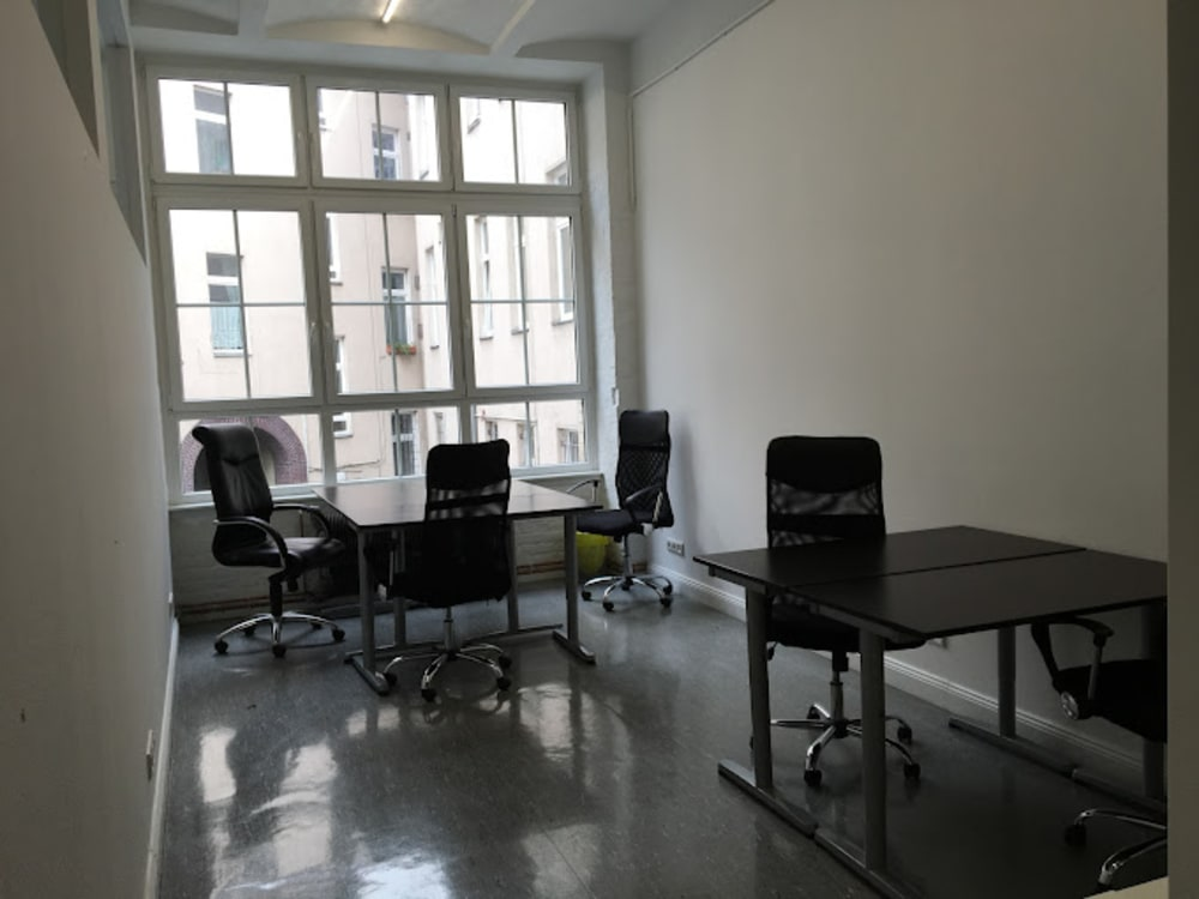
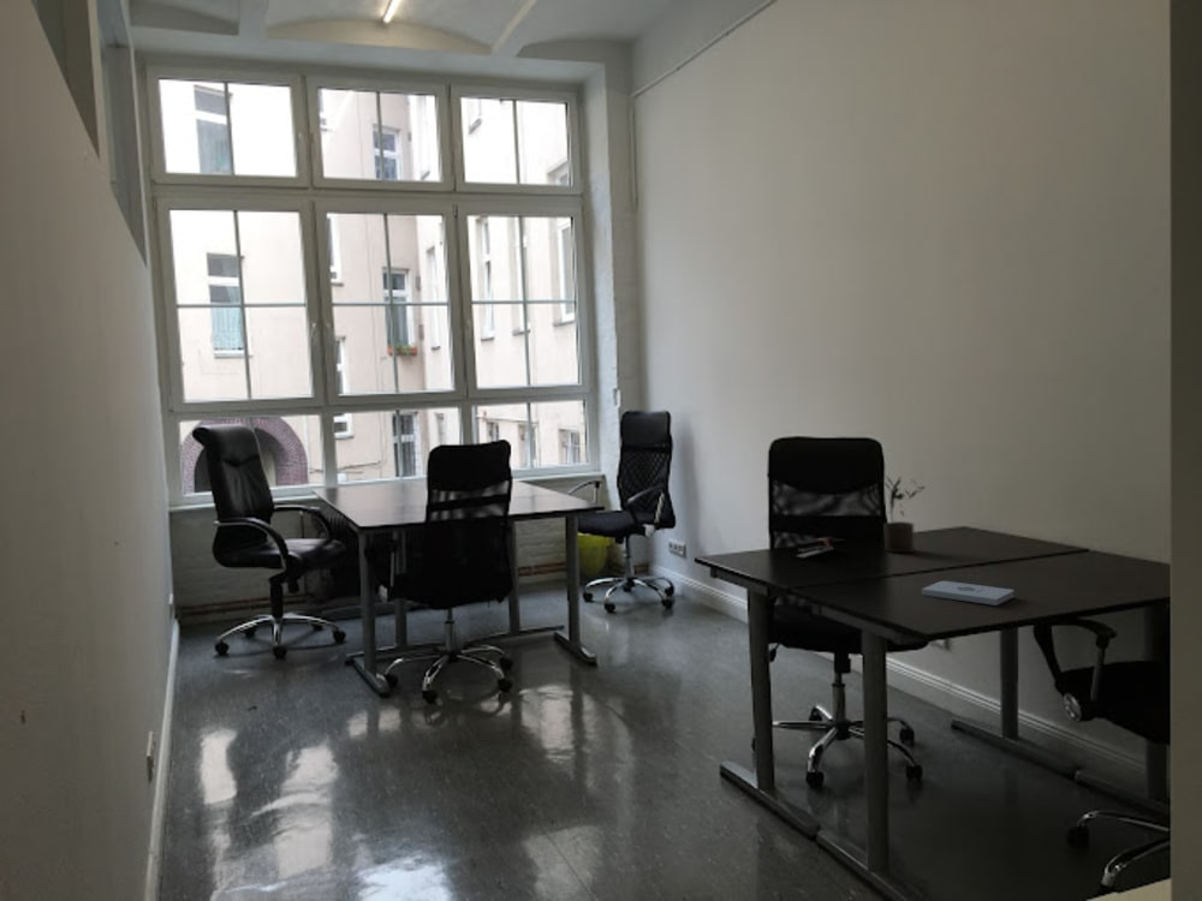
+ potted plant [880,475,927,554]
+ notepad [921,580,1014,607]
+ stapler [795,536,837,560]
